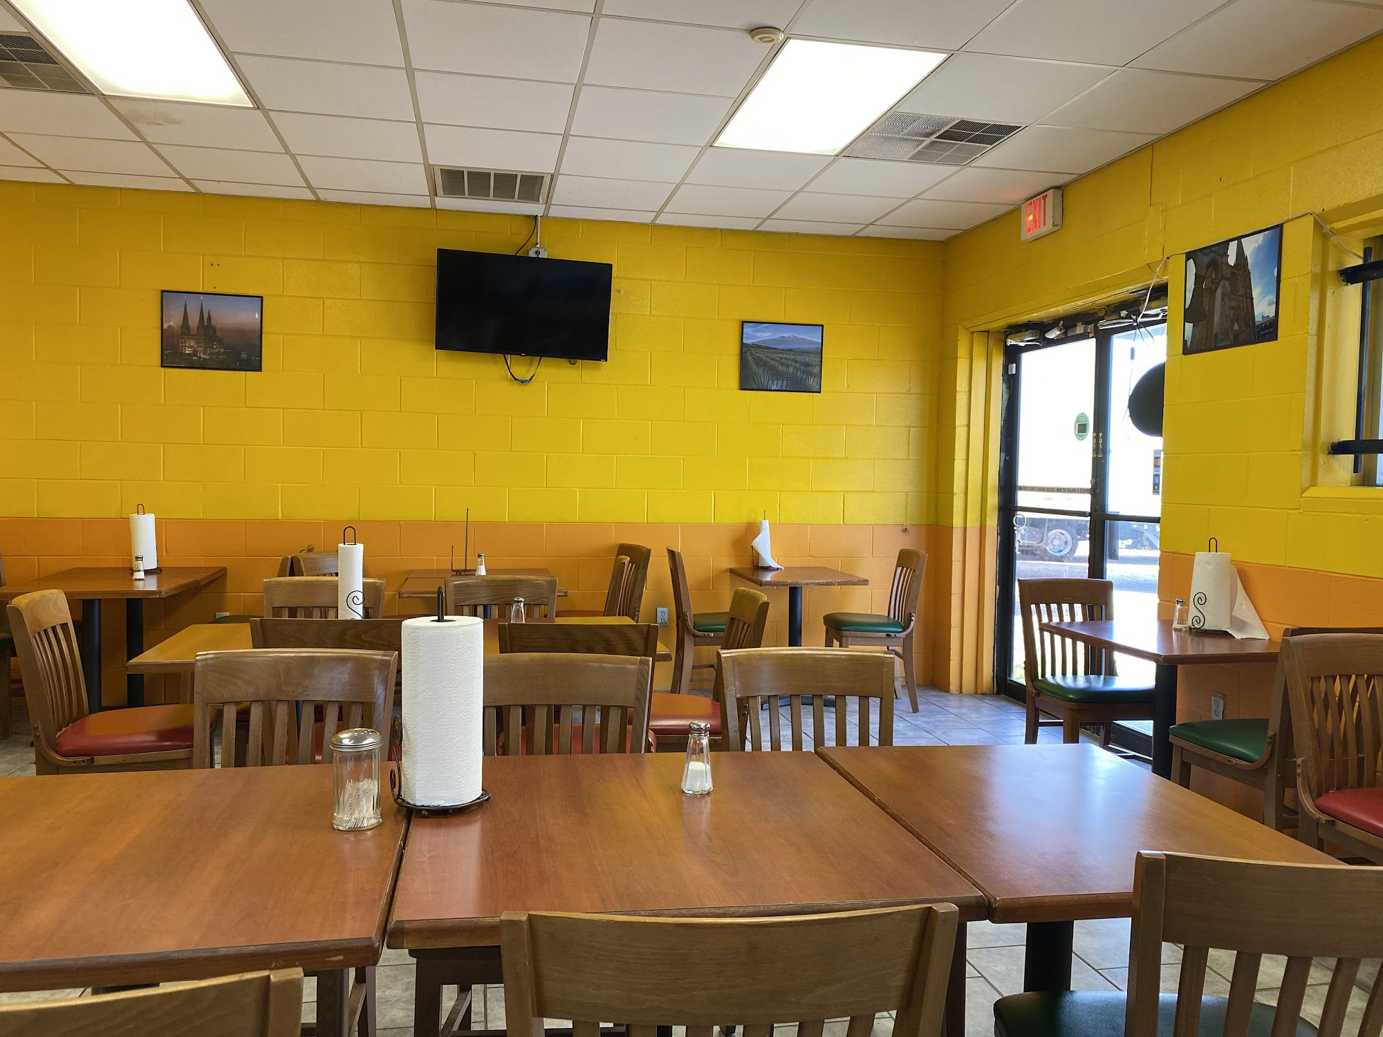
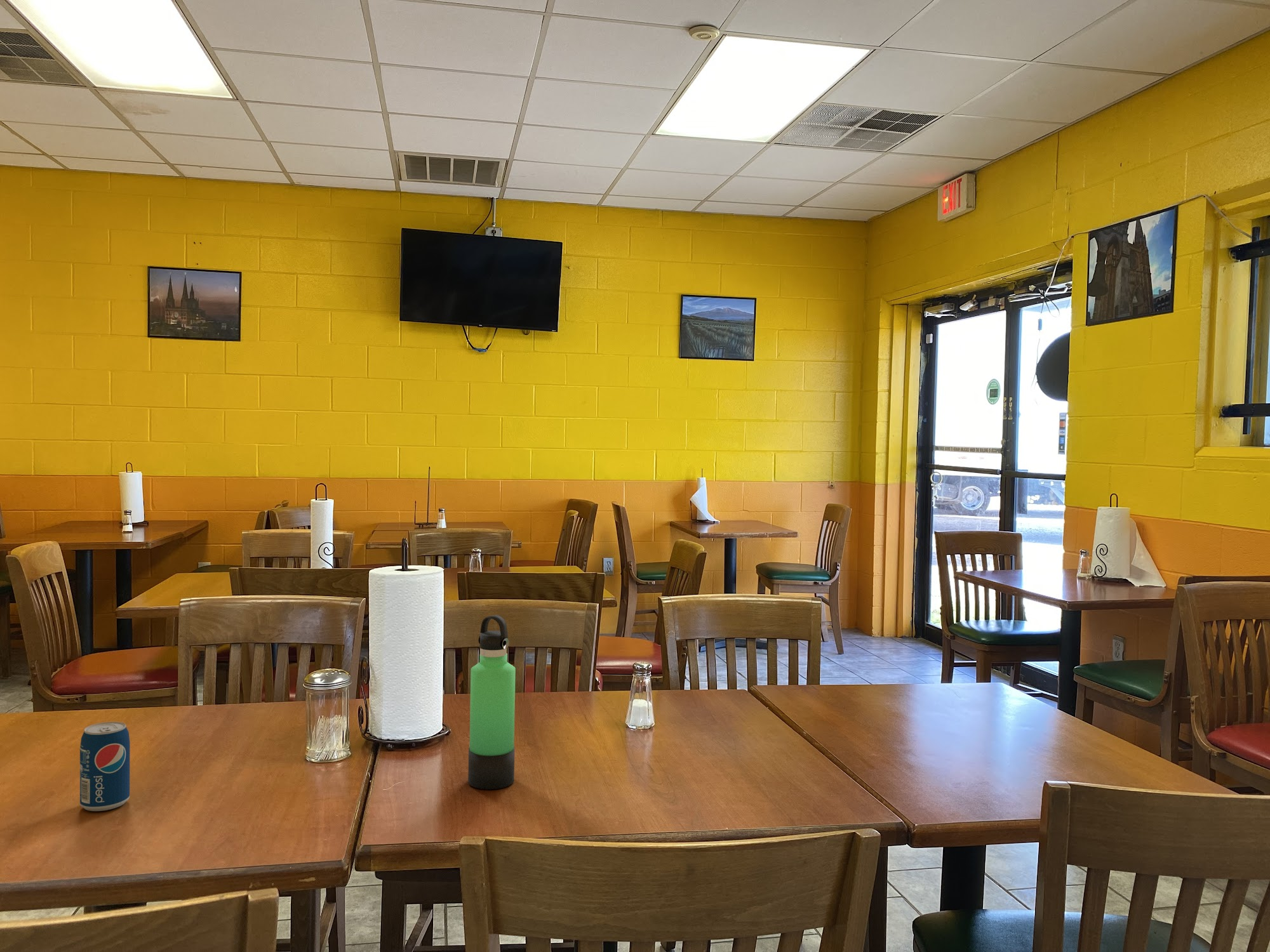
+ beverage can [79,721,131,812]
+ thermos bottle [467,614,516,790]
